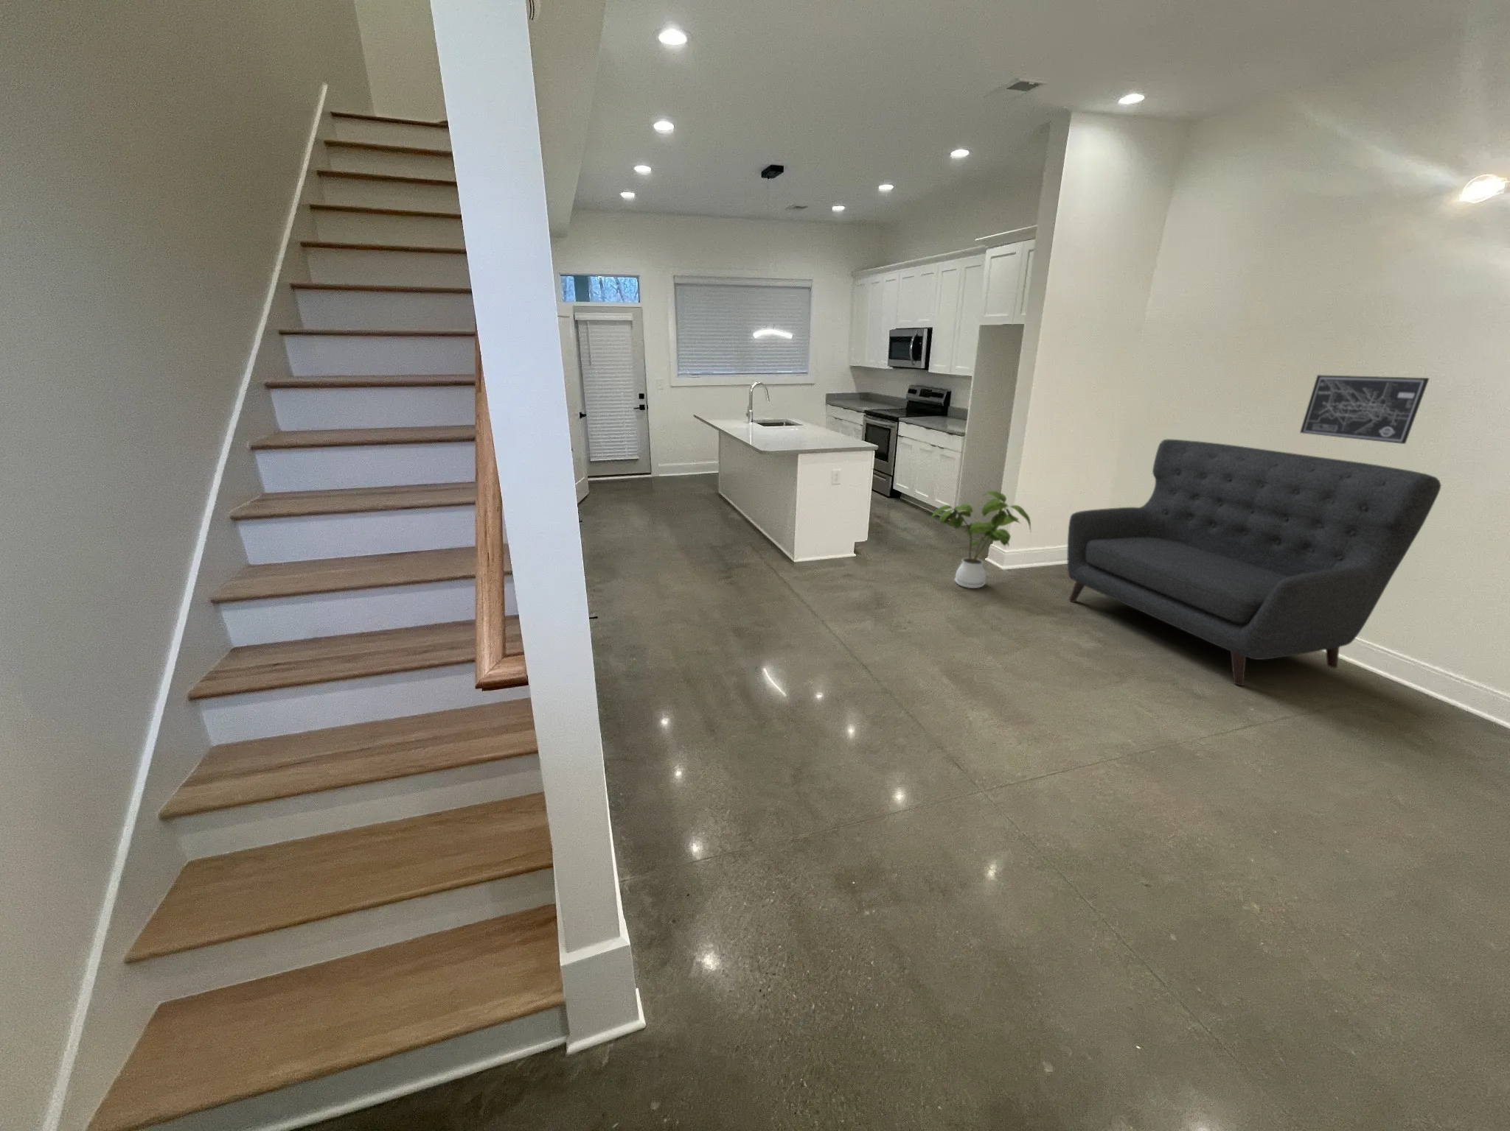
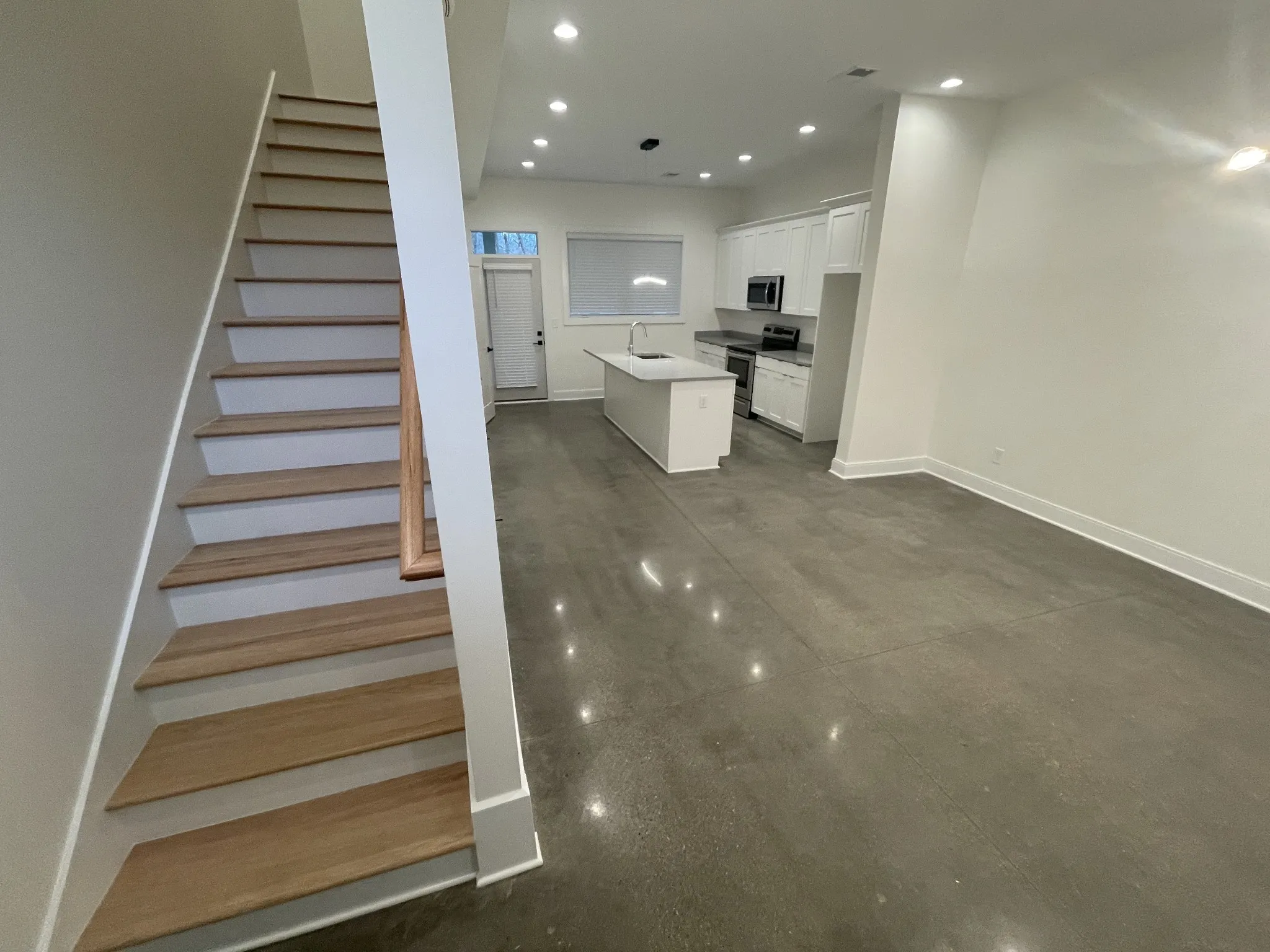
- sofa [1067,438,1442,687]
- wall art [1300,374,1430,444]
- house plant [929,491,1032,589]
